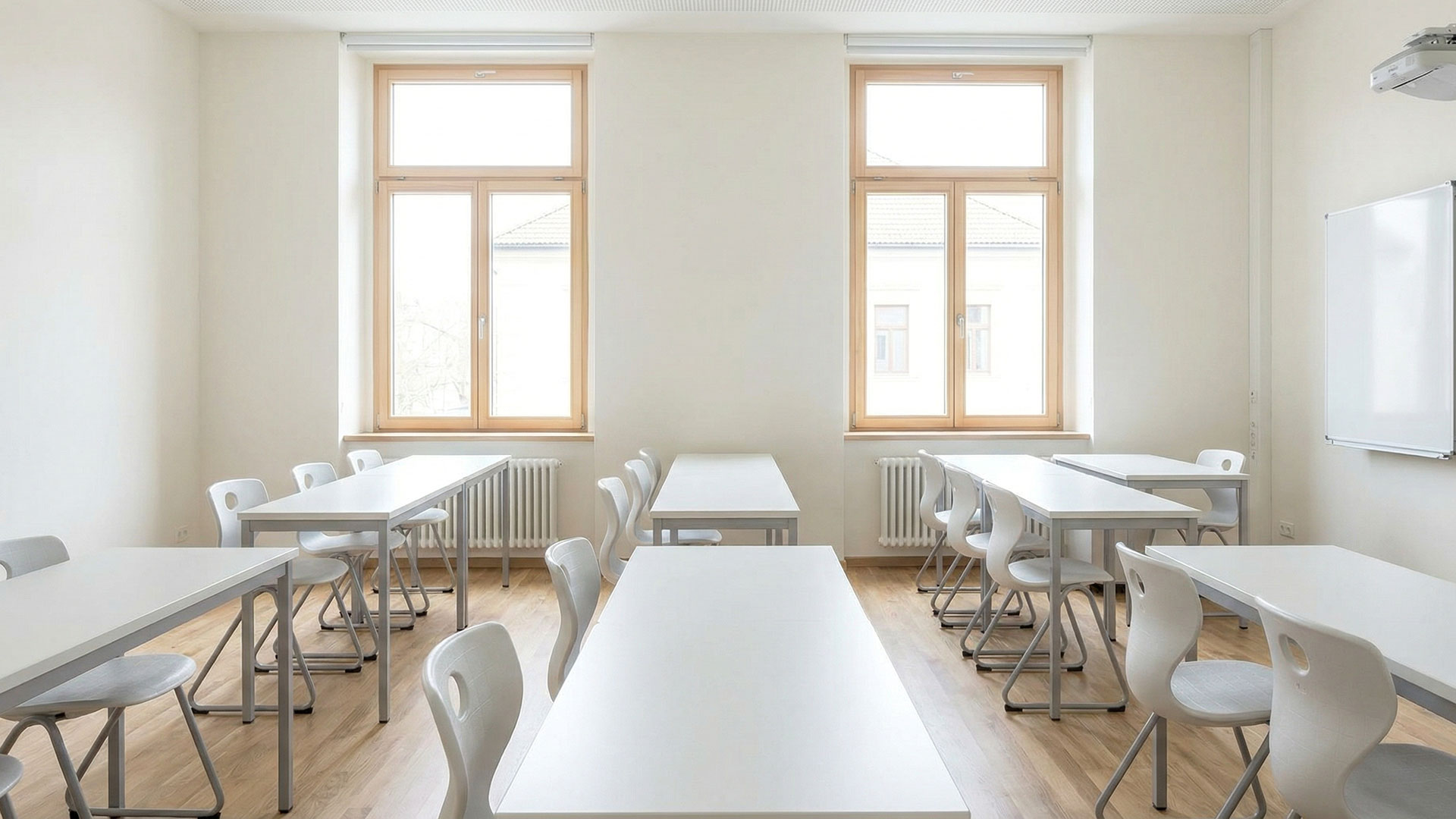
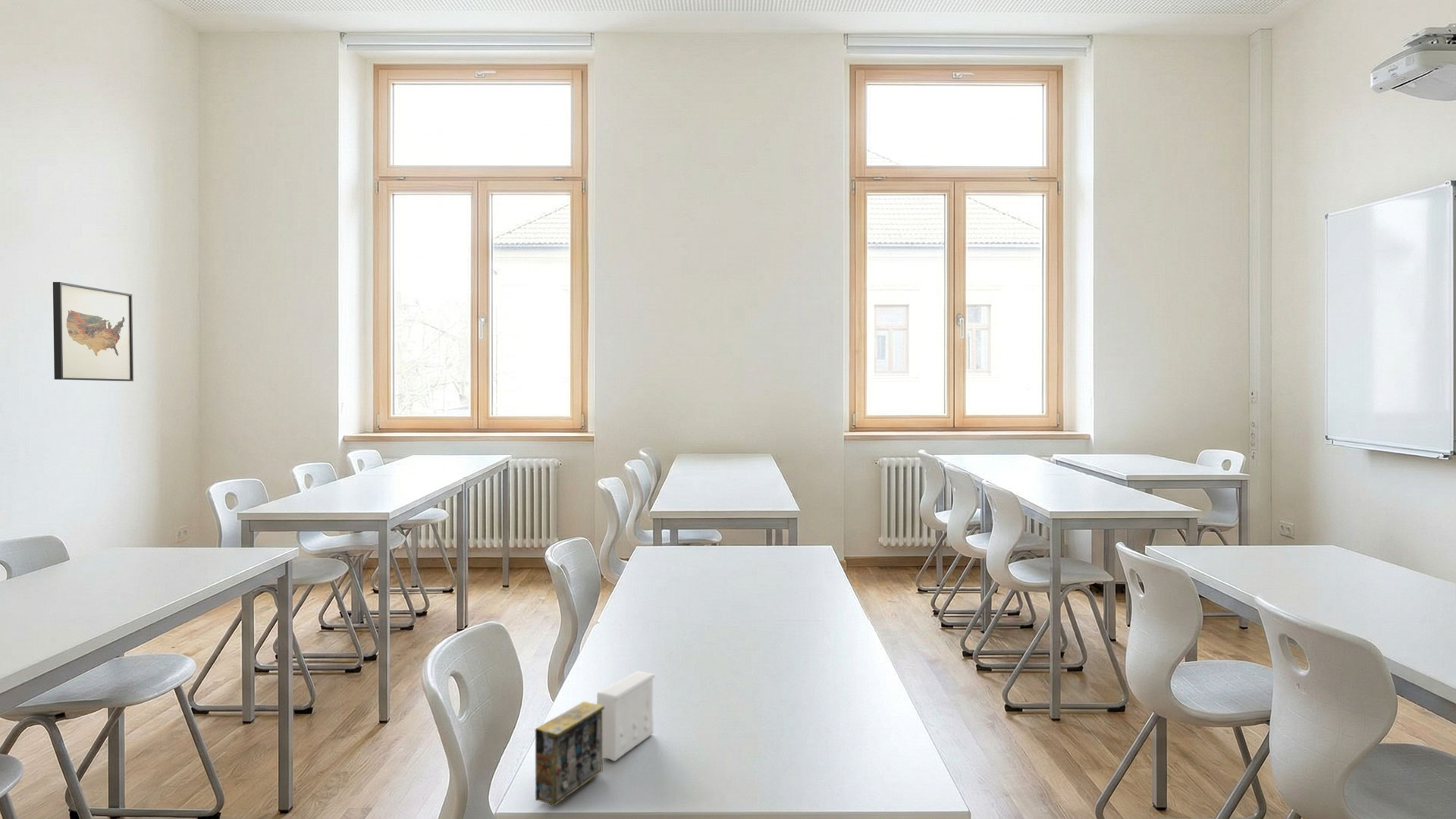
+ box [535,670,656,806]
+ wall art [52,281,134,382]
